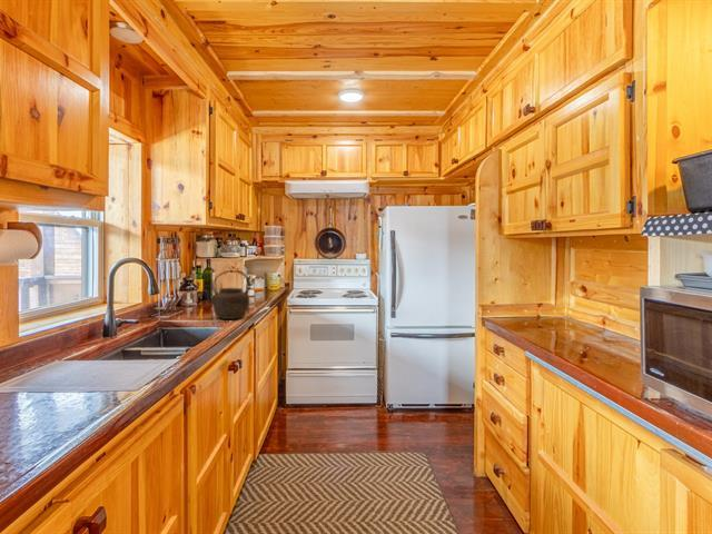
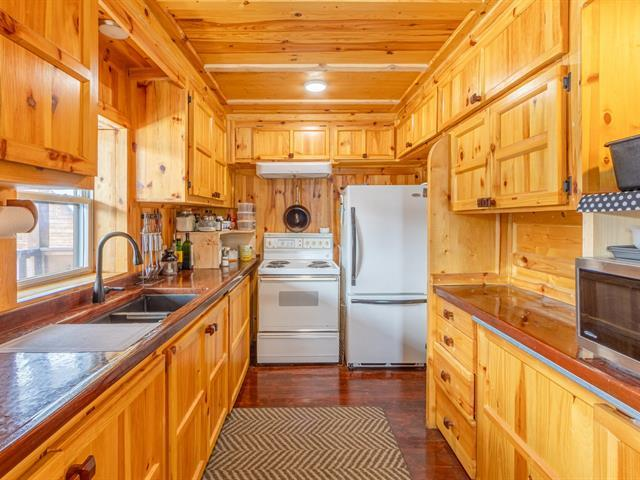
- kettle [200,269,251,320]
